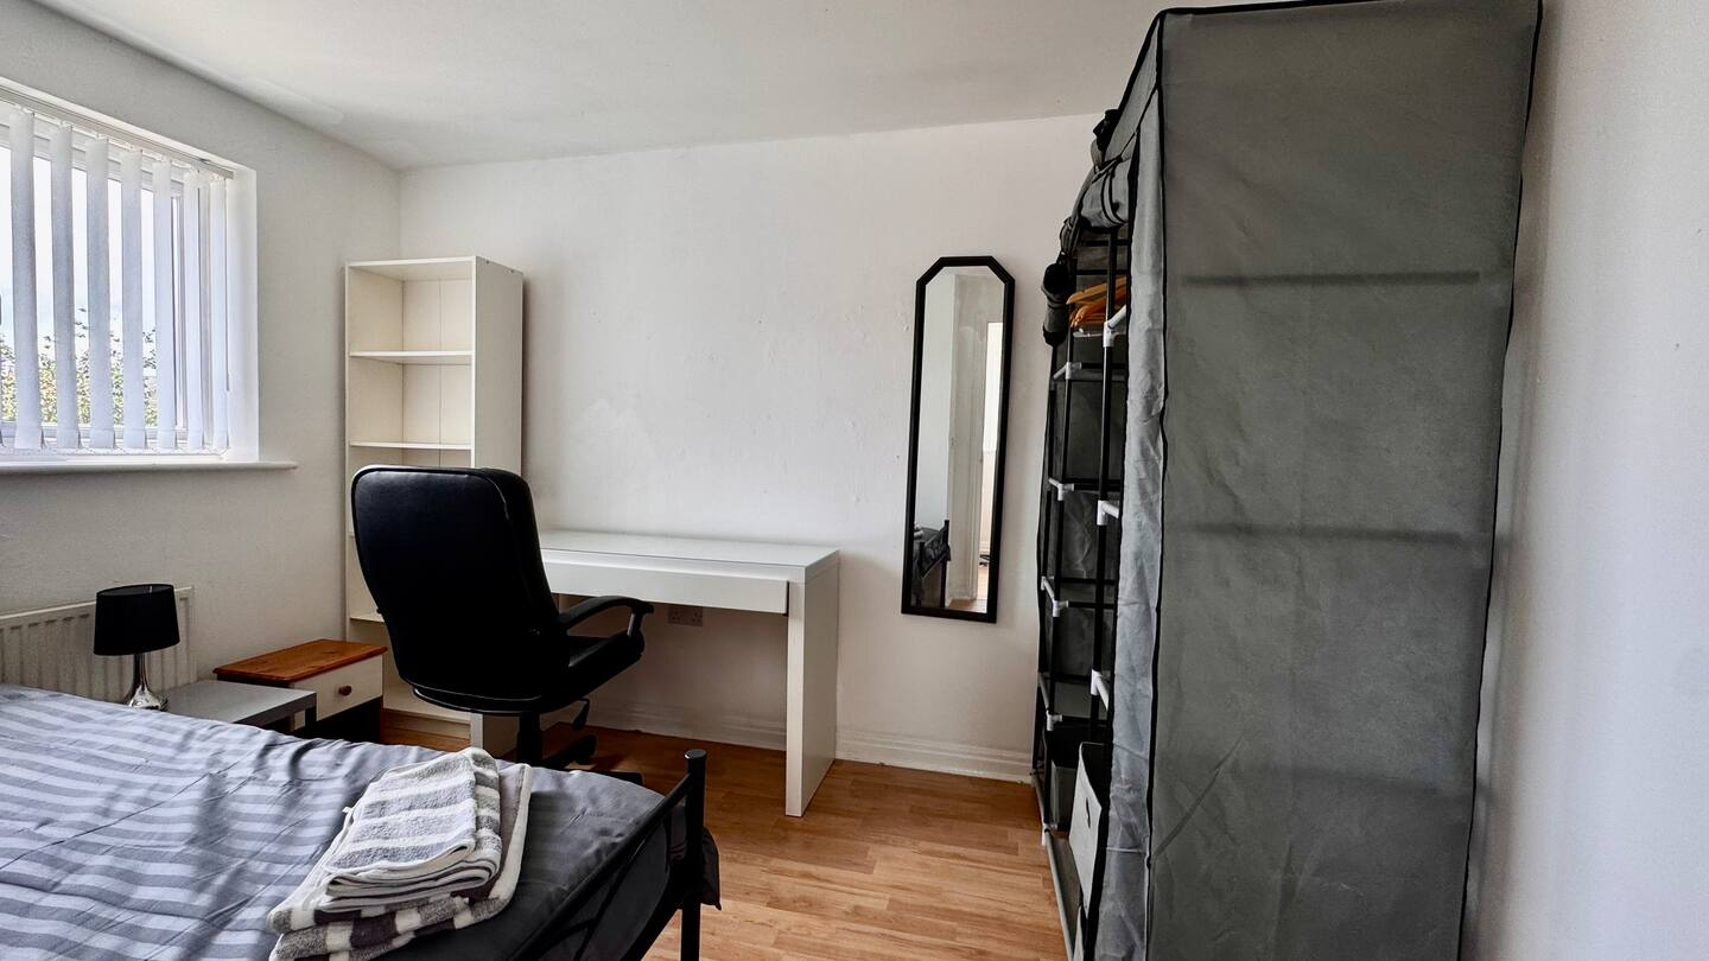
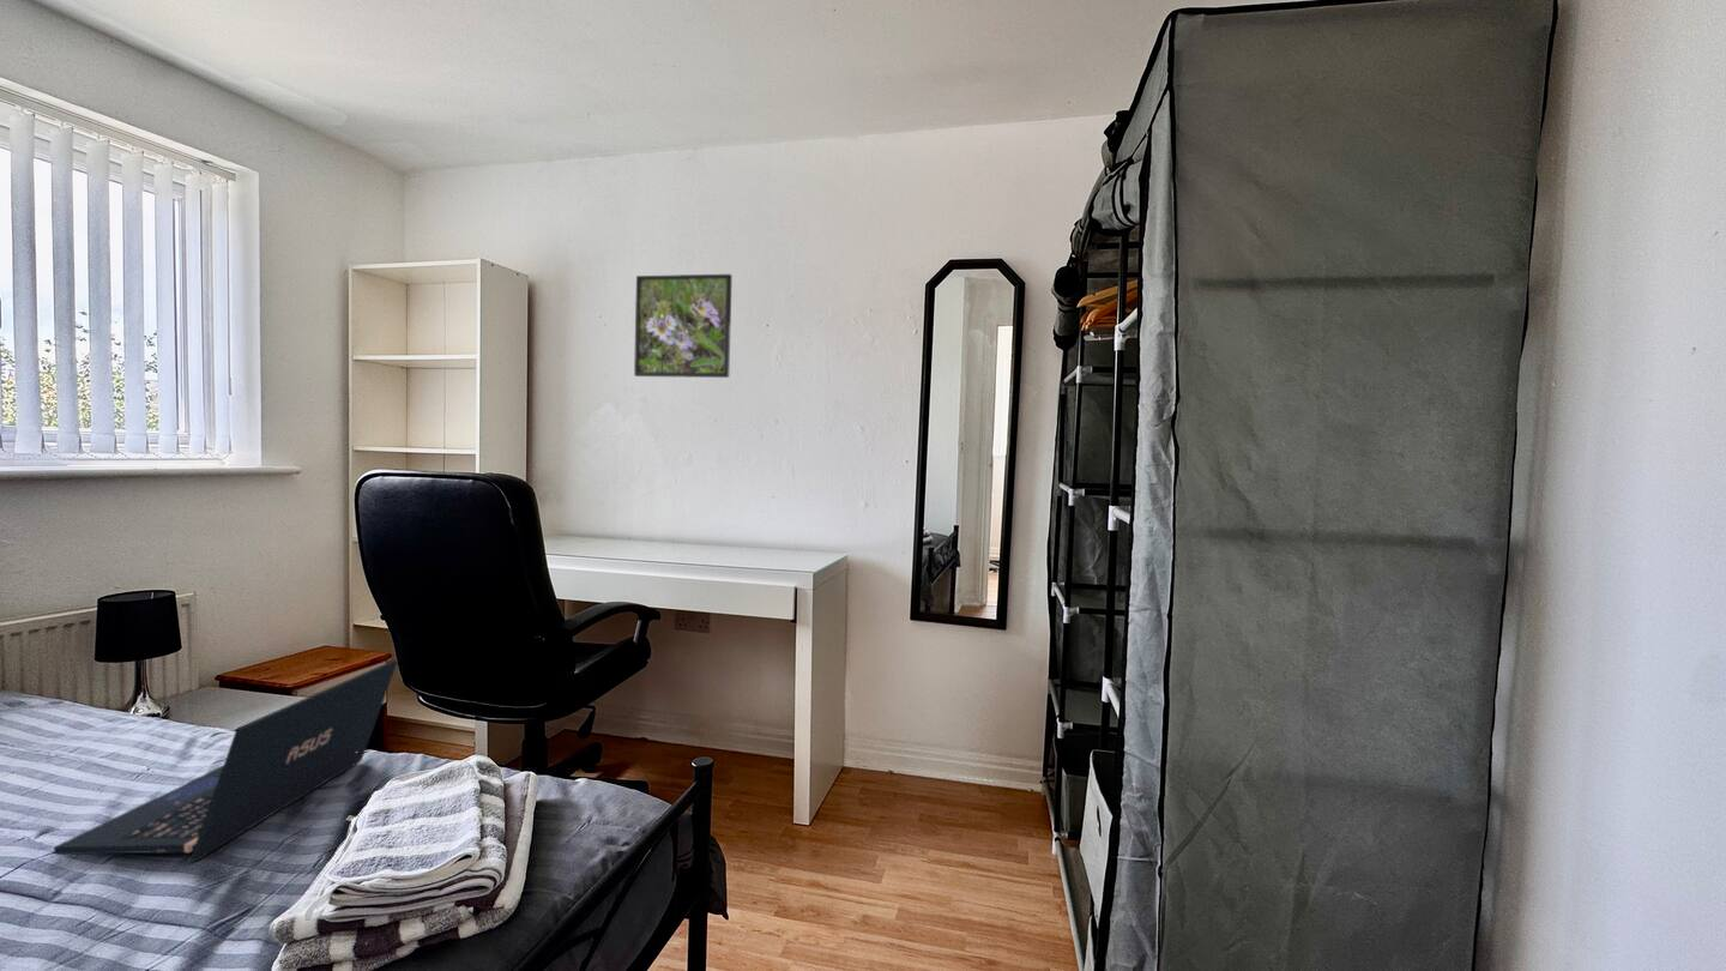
+ laptop [53,658,399,863]
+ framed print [633,273,734,379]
